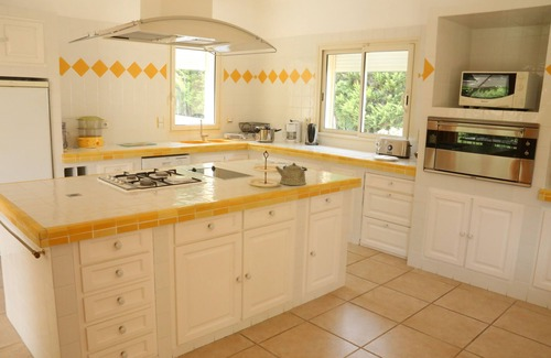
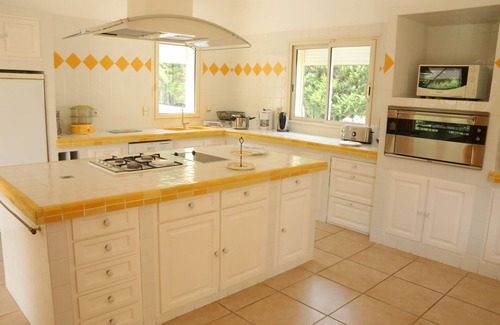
- kettle [274,162,309,186]
